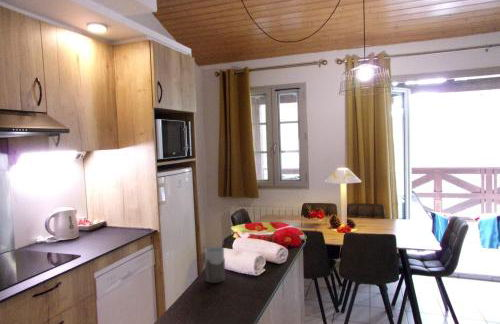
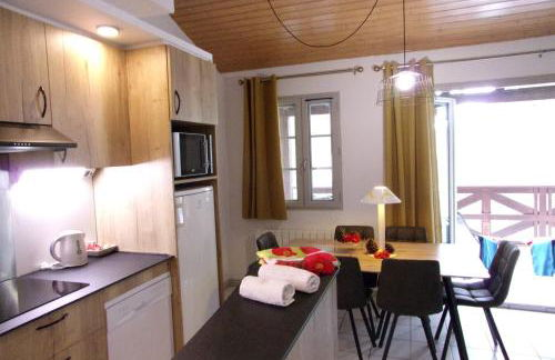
- mug [200,246,226,284]
